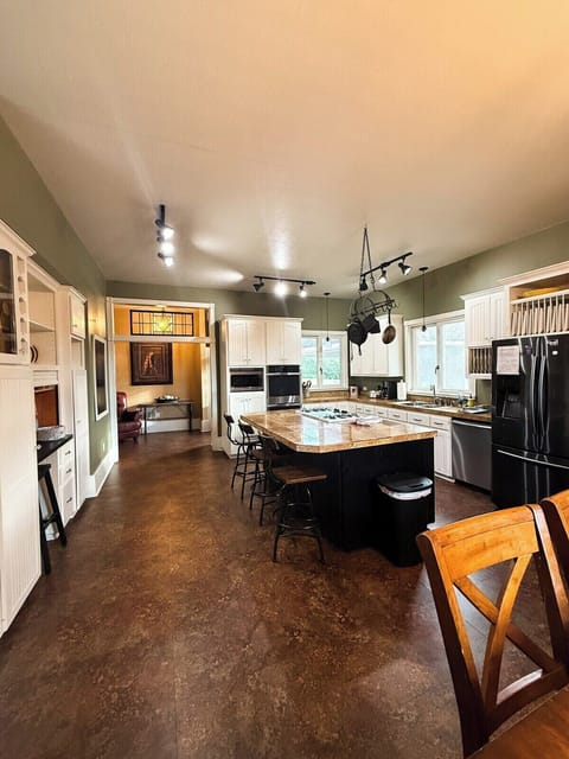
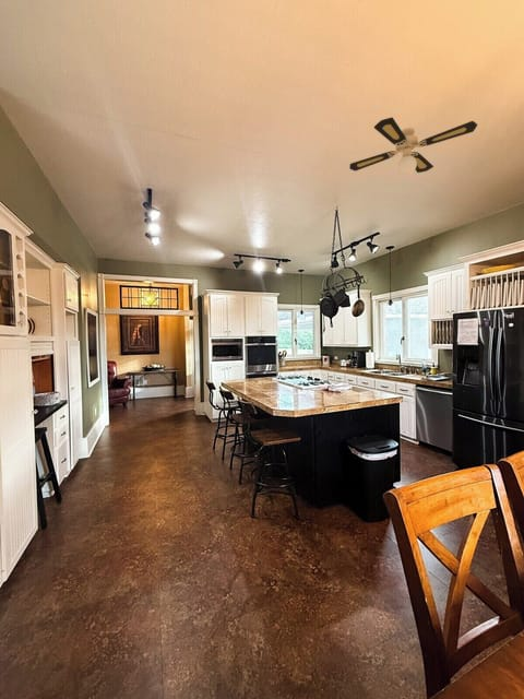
+ ceiling fan [348,116,479,177]
